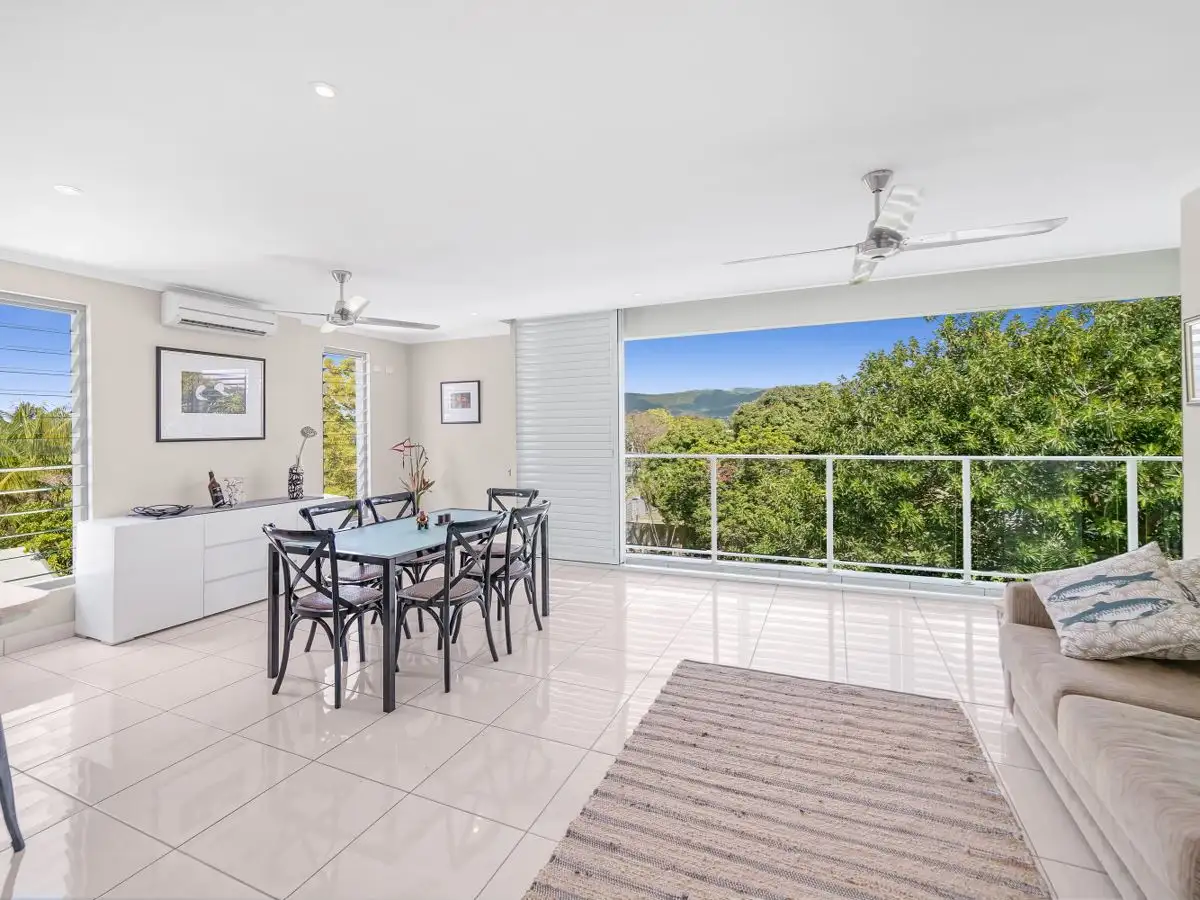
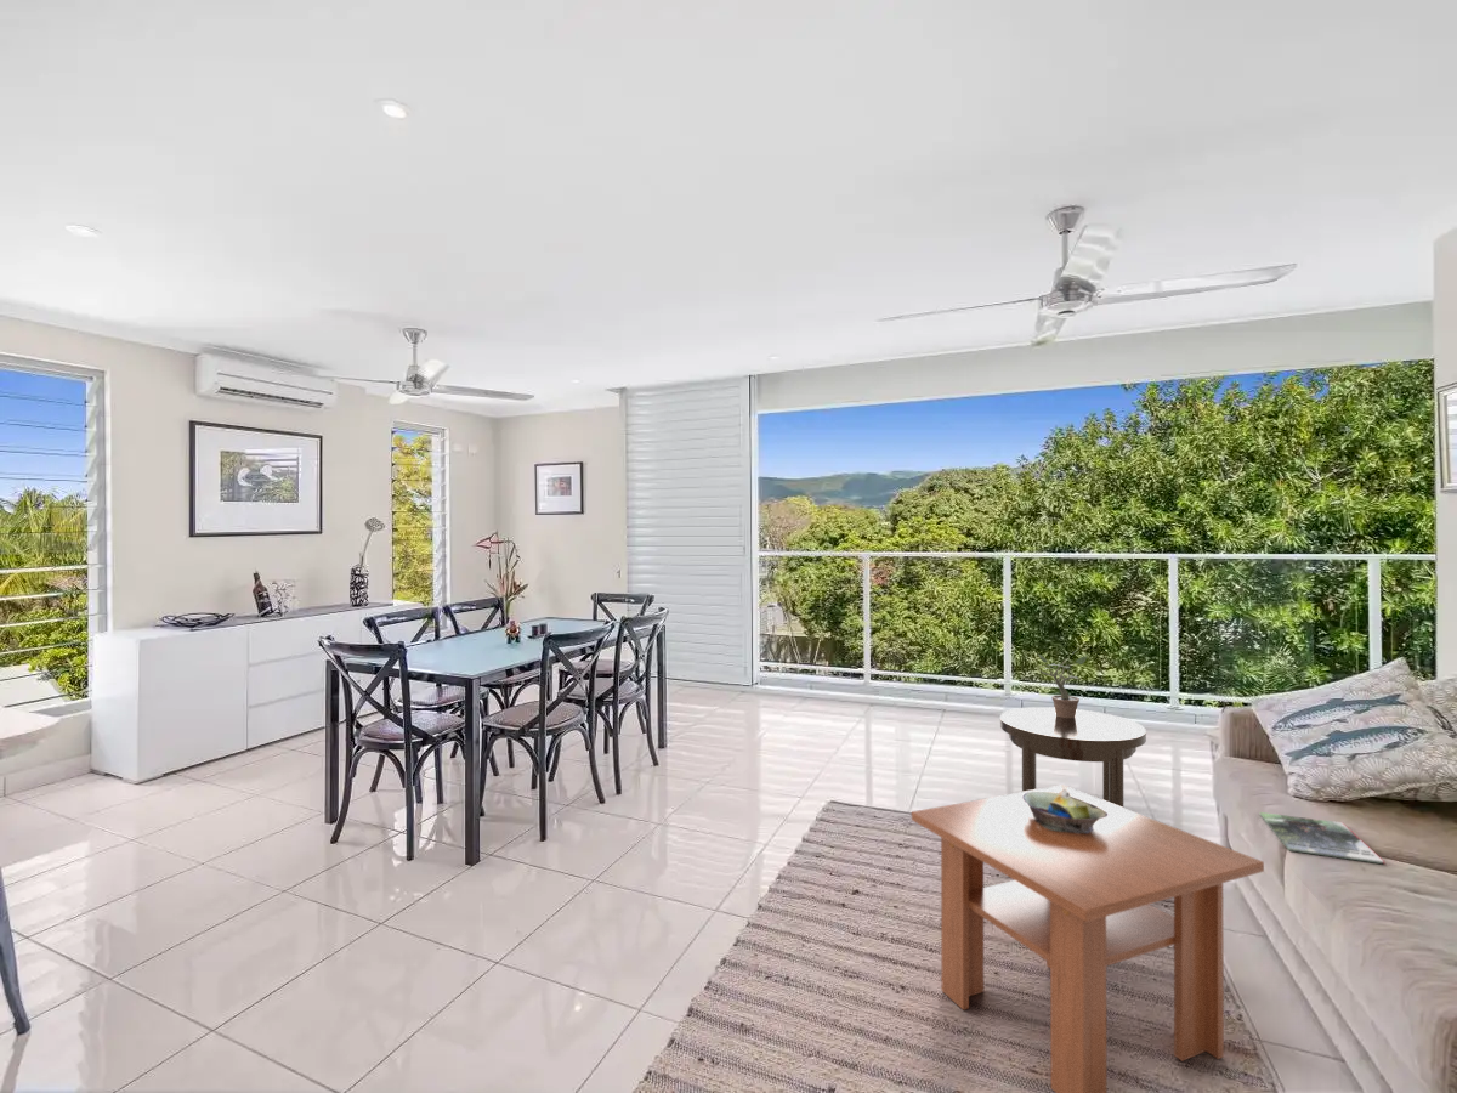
+ magazine [1259,811,1385,865]
+ side table [999,706,1147,808]
+ decorative bowl [1022,788,1109,833]
+ coffee table [911,783,1265,1093]
+ potted plant [1037,649,1088,718]
